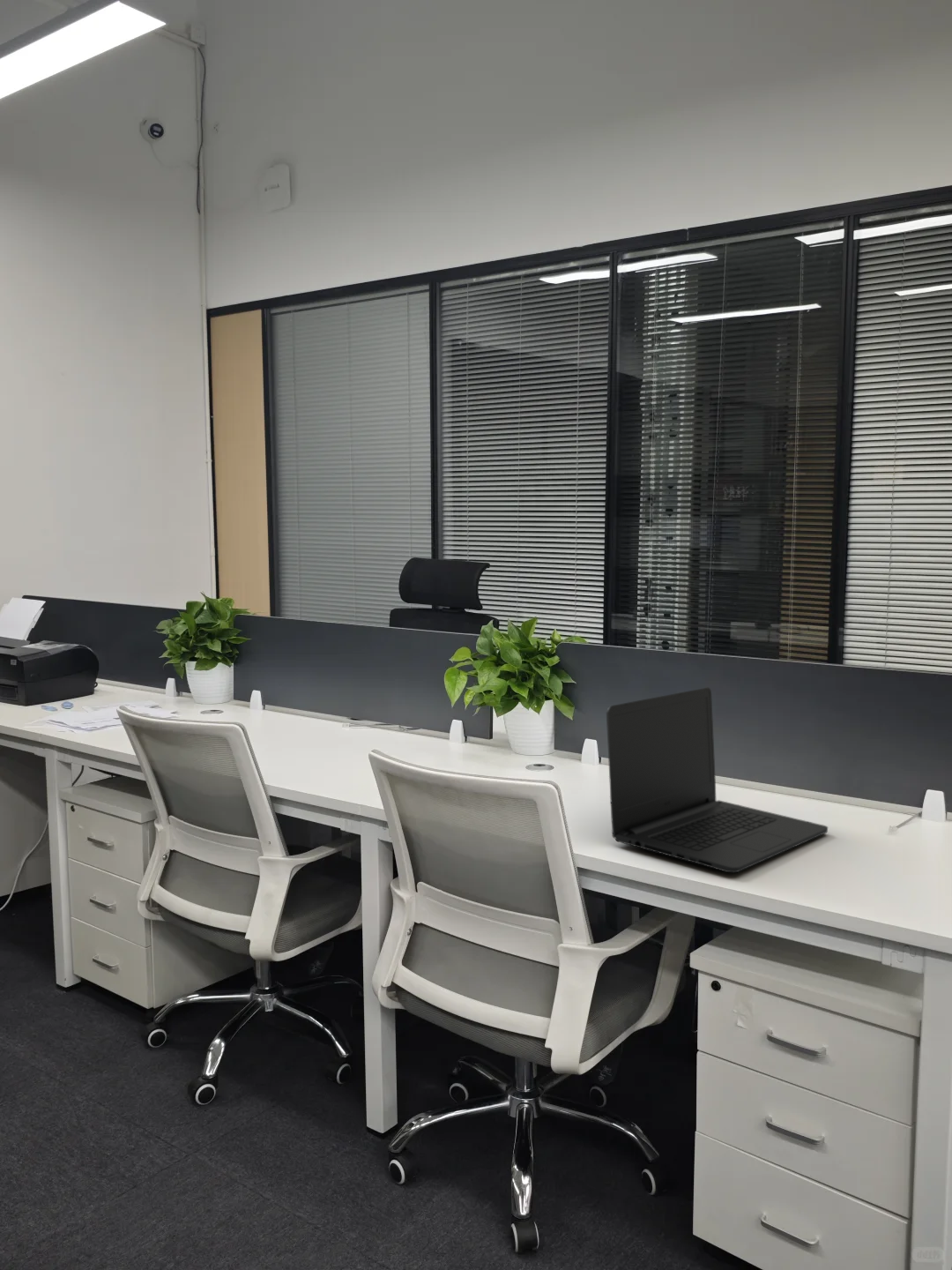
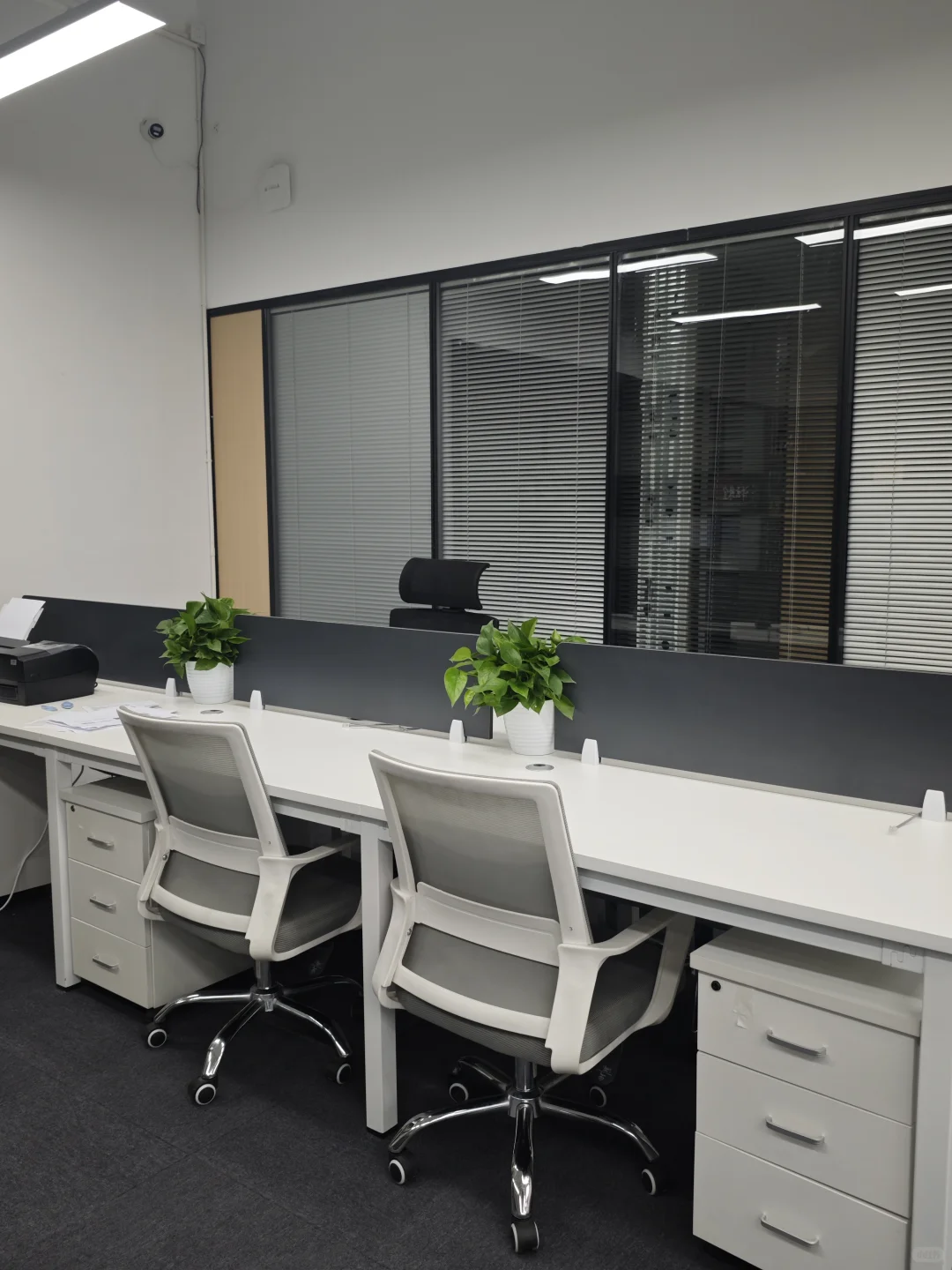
- laptop [606,687,829,873]
